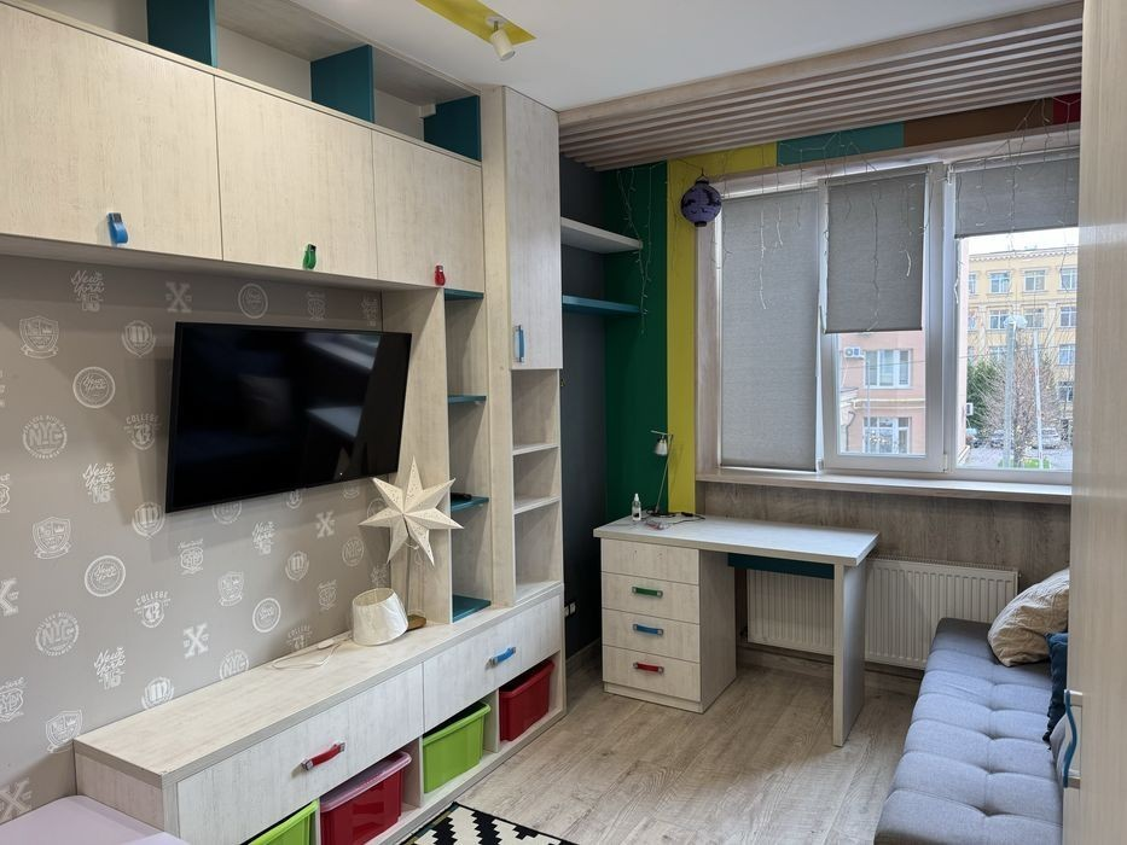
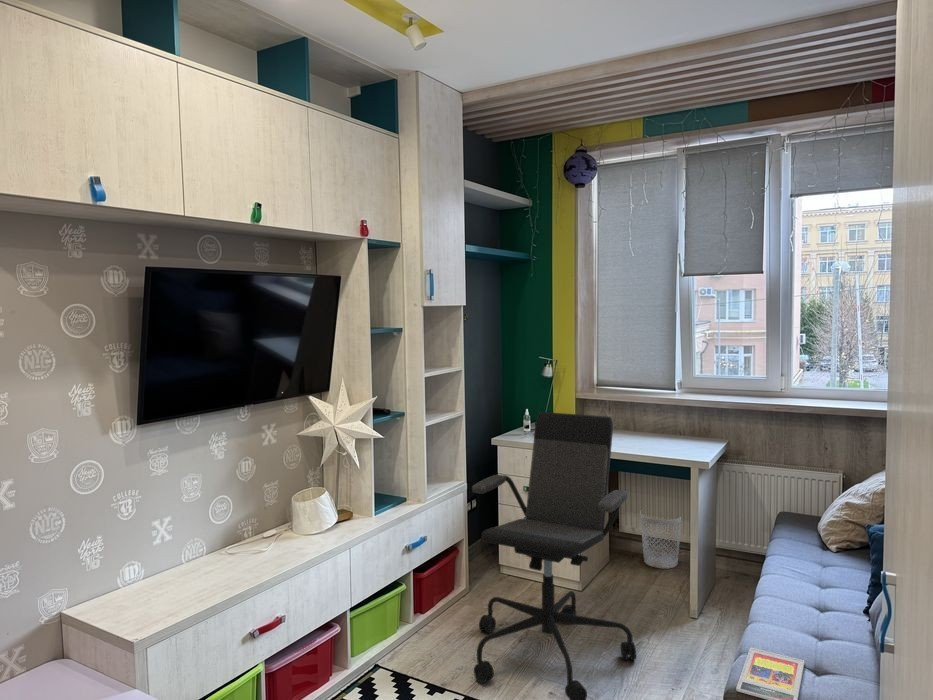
+ office chair [471,411,637,700]
+ comic book [735,647,805,700]
+ wastebasket [639,511,682,570]
